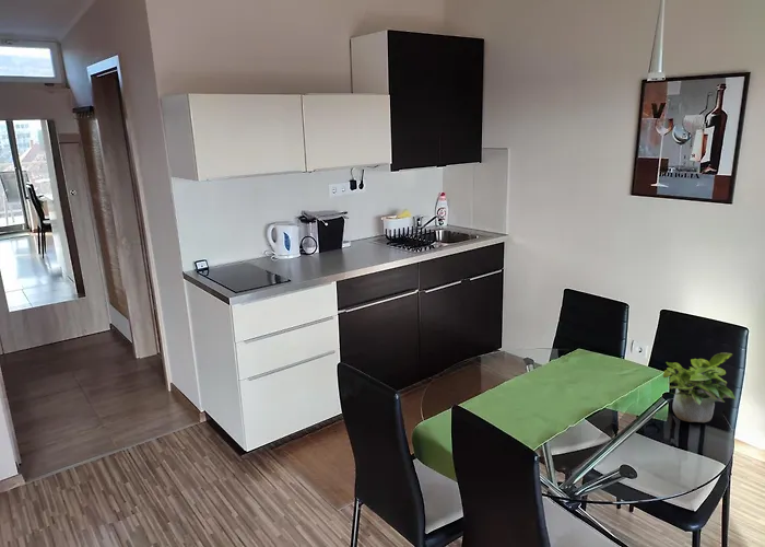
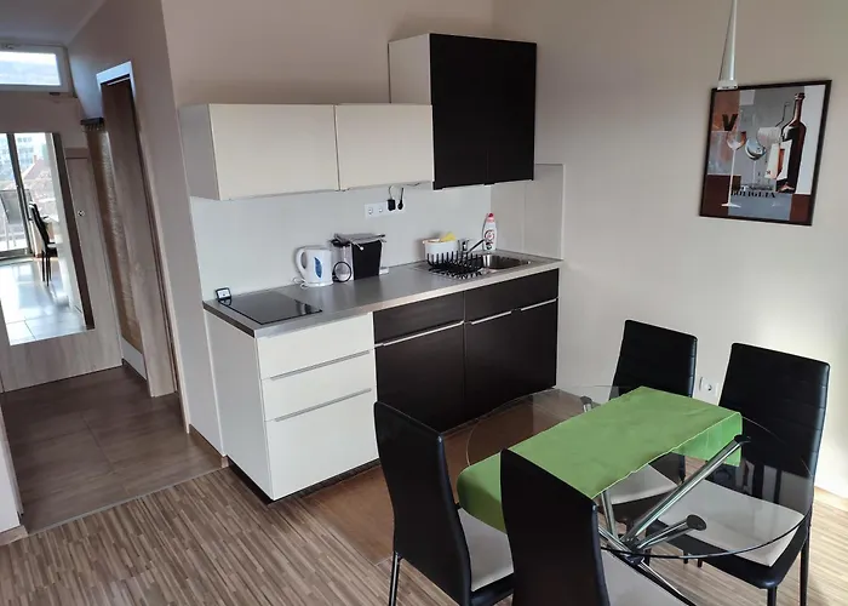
- potted plant [662,351,738,423]
